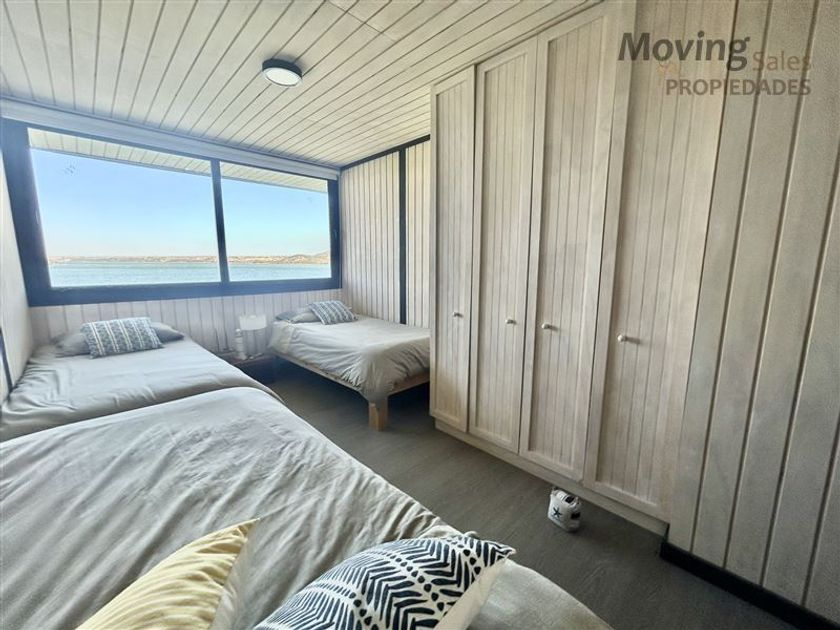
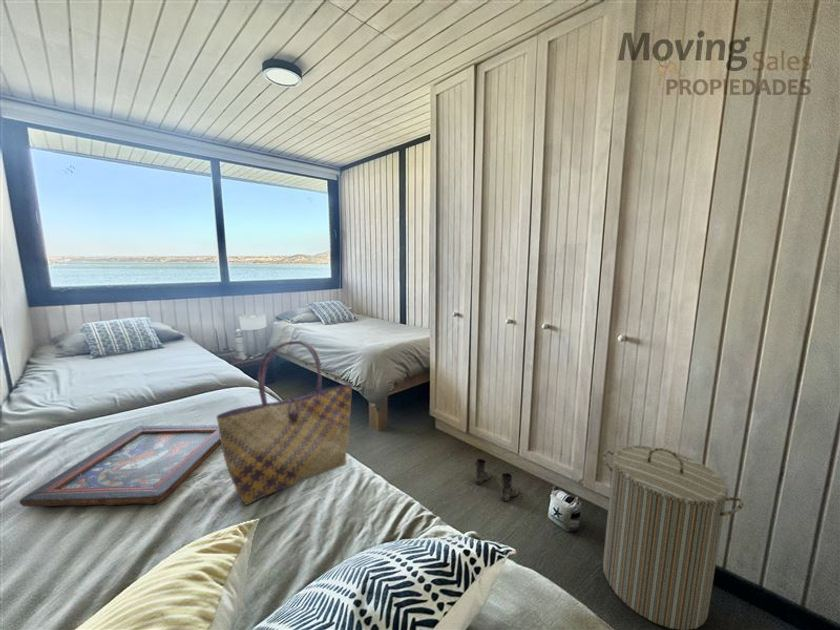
+ laundry hamper [602,444,745,630]
+ decorative tray [19,424,221,507]
+ tote bag [216,340,353,506]
+ boots [474,458,521,502]
